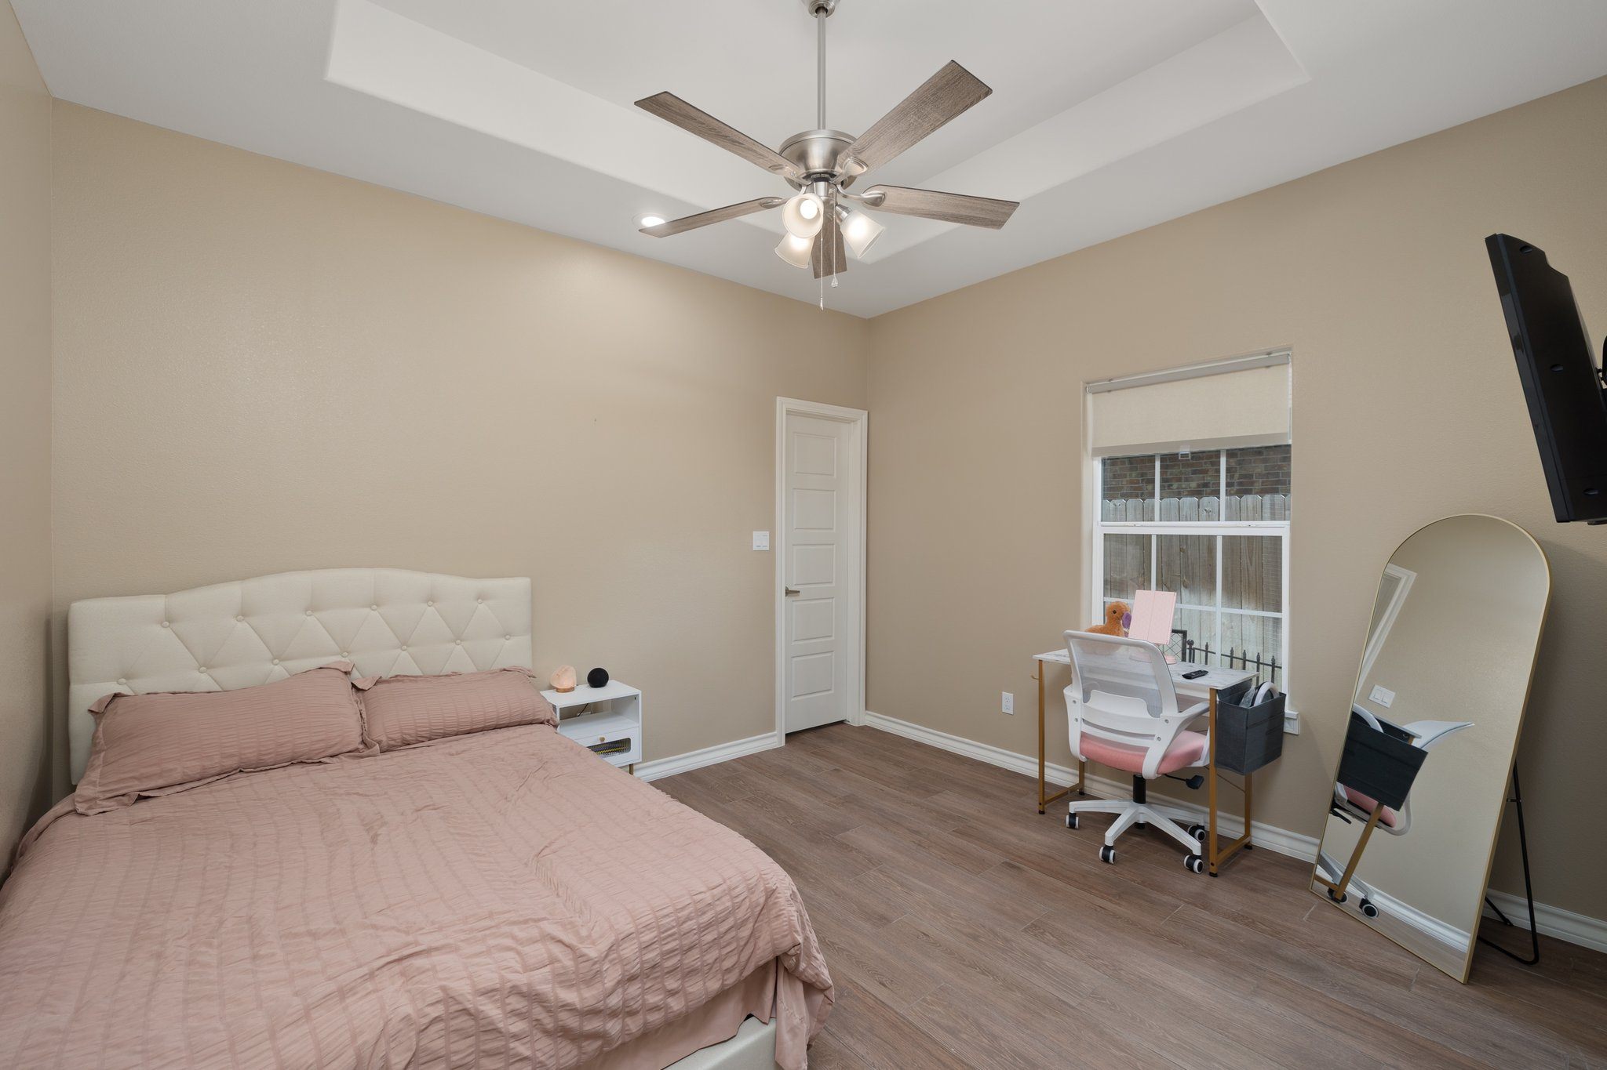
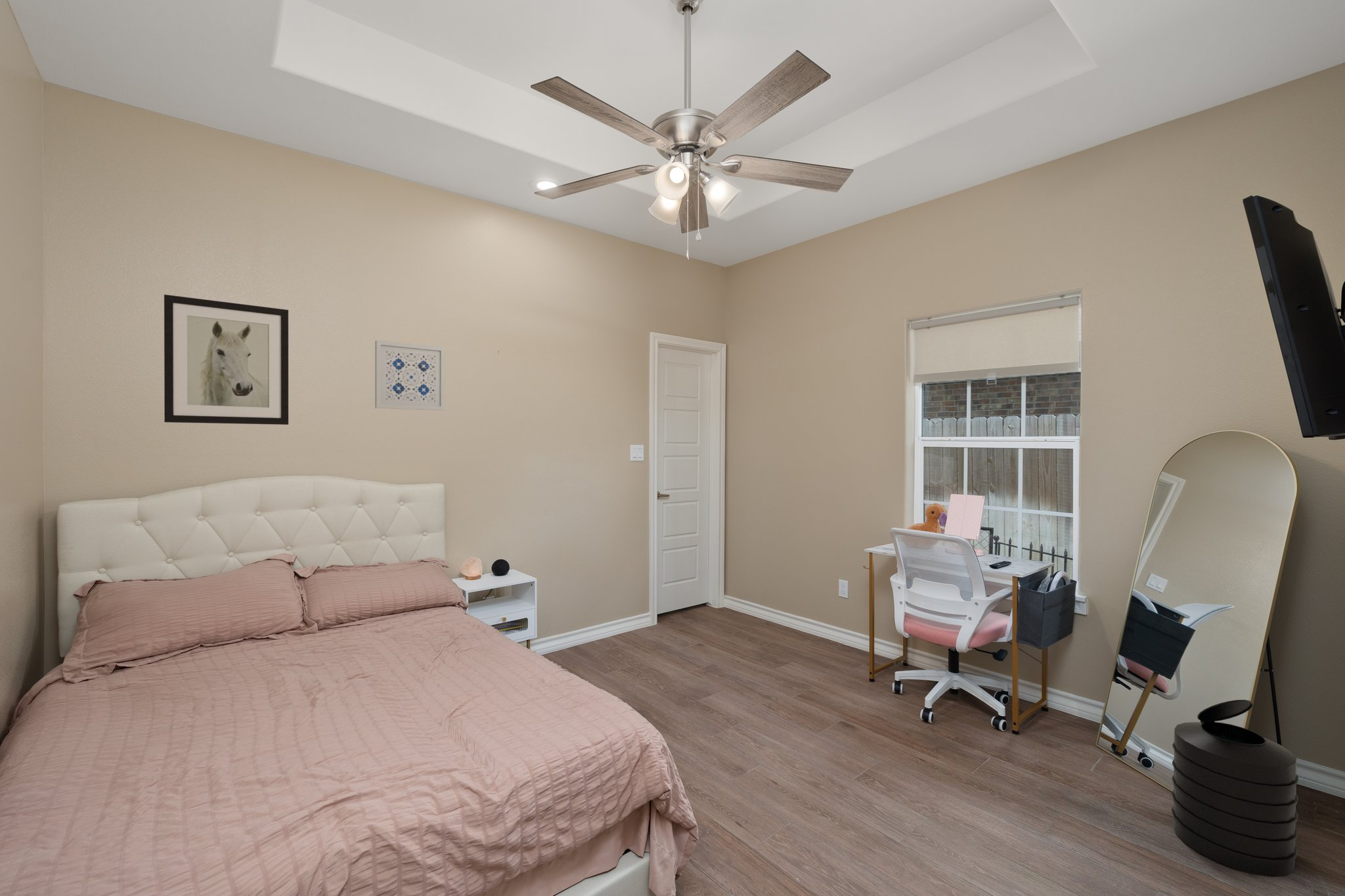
+ wall art [374,339,445,411]
+ wall art [164,294,289,425]
+ trash can [1171,699,1299,878]
